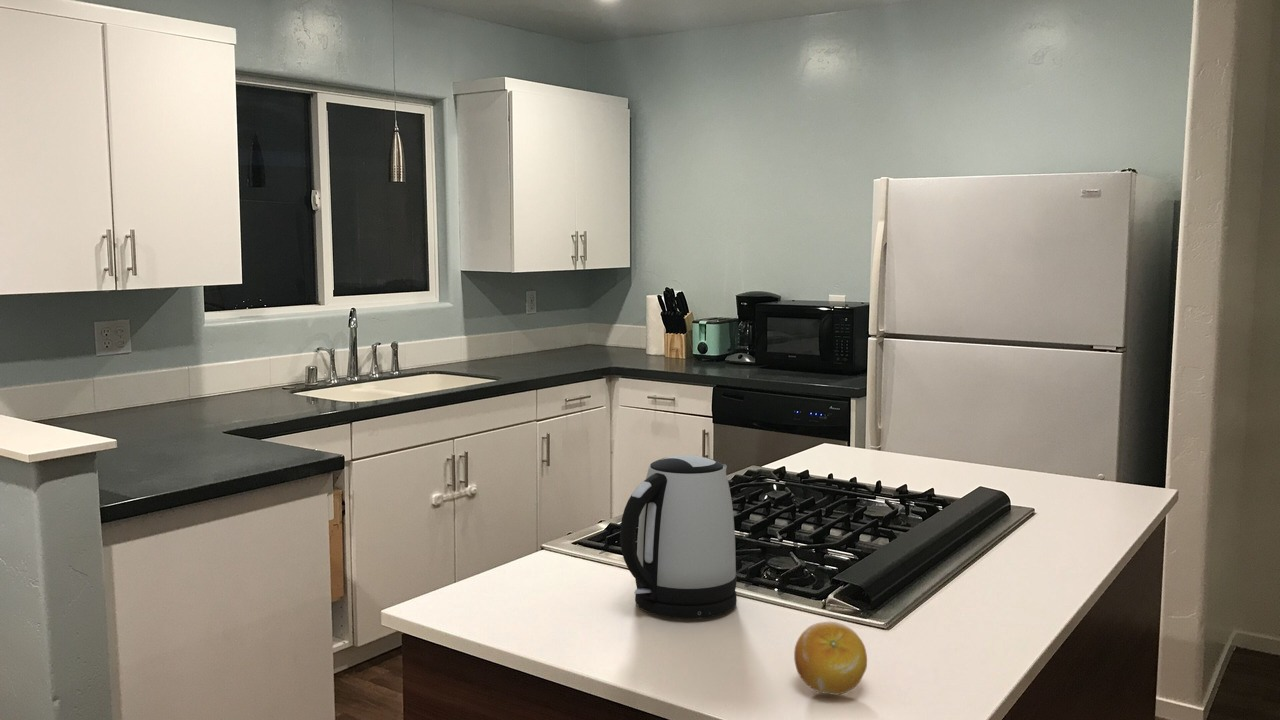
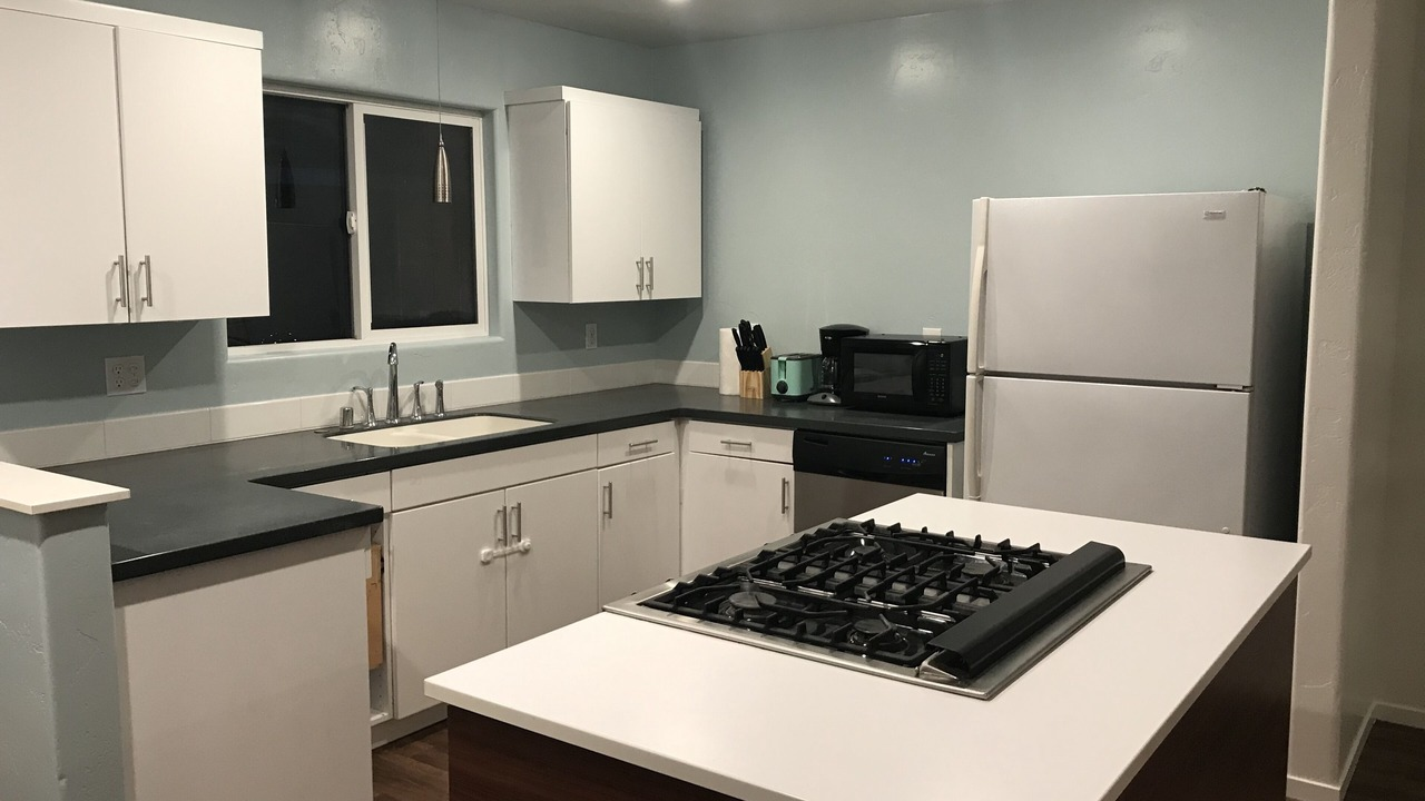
- fruit [793,621,868,696]
- kettle [619,455,738,620]
